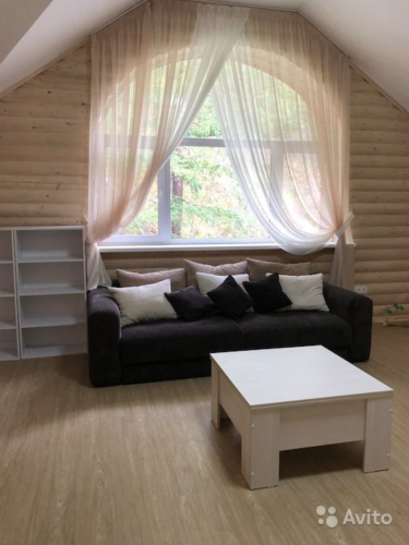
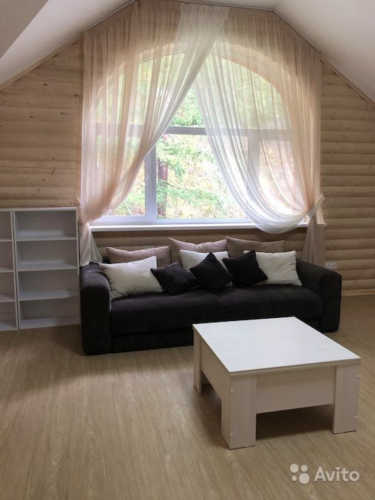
- potted plant [380,301,407,327]
